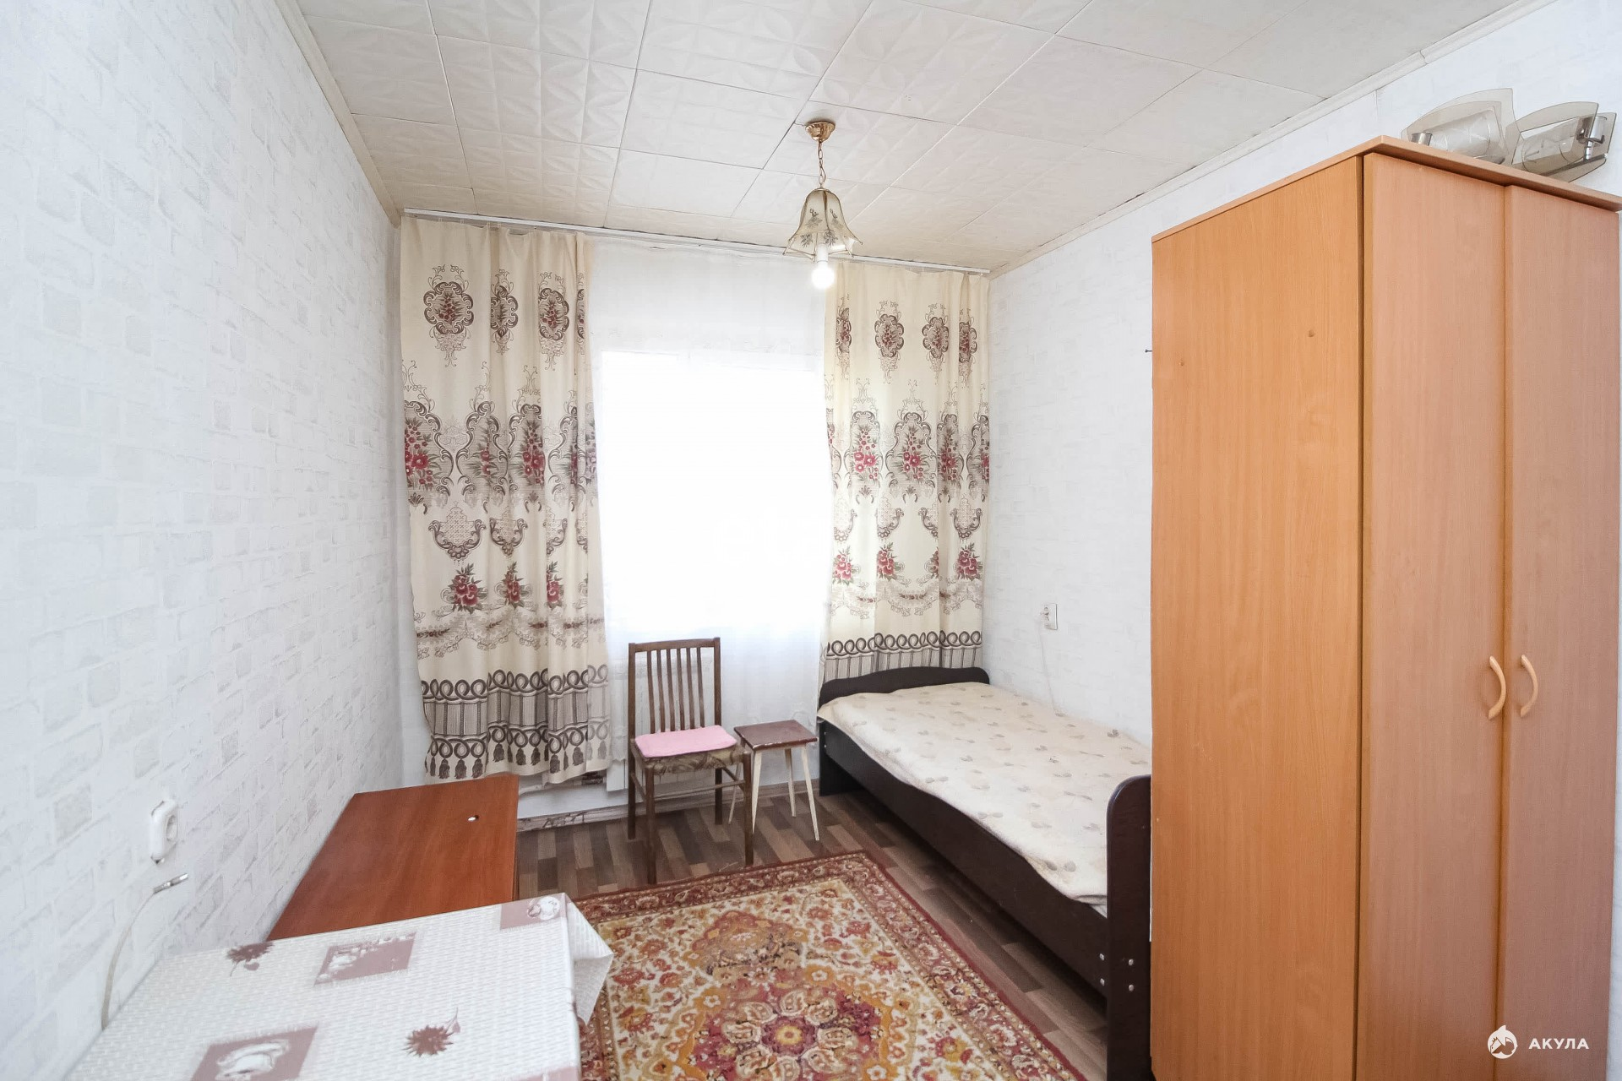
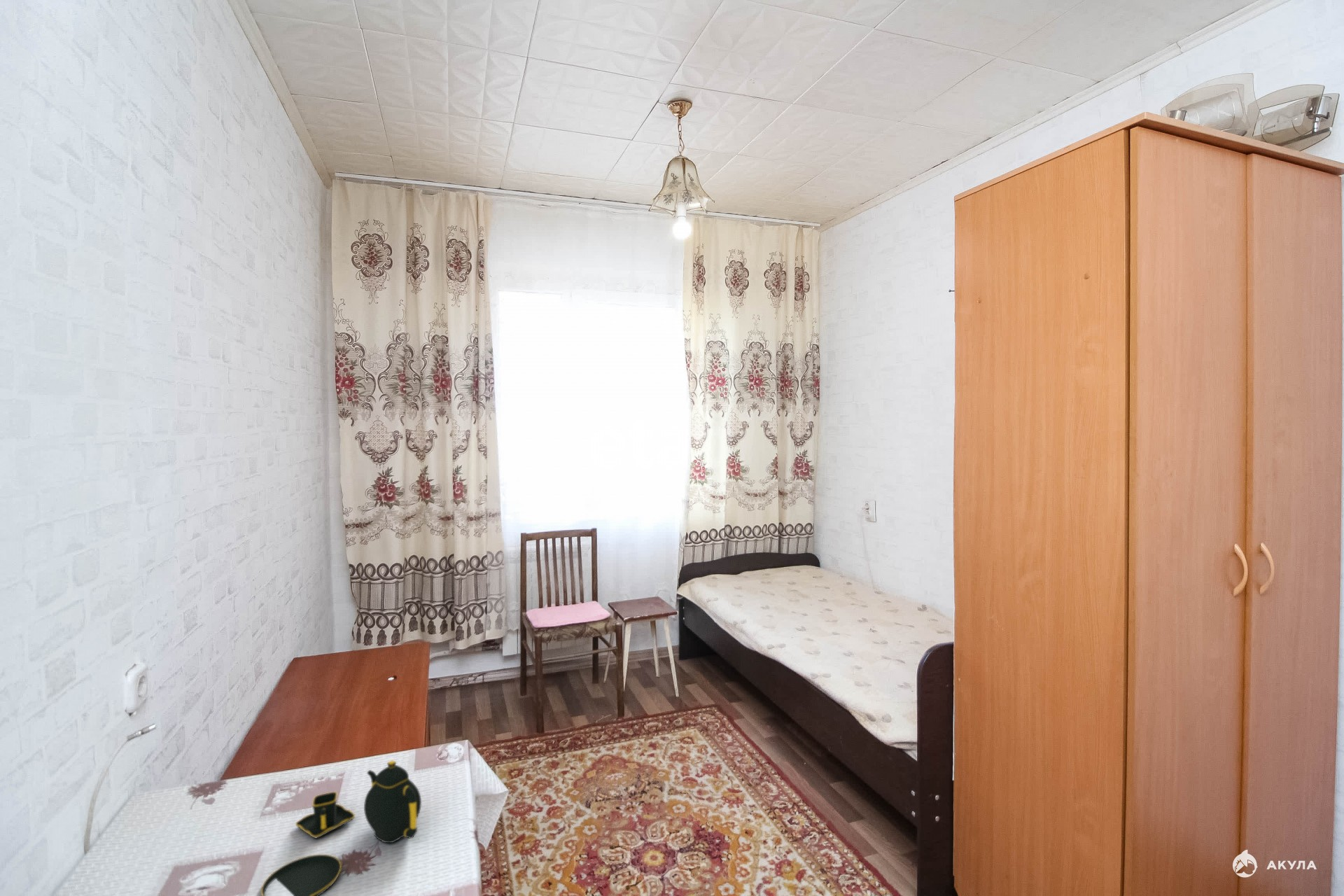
+ teapot [260,759,422,896]
